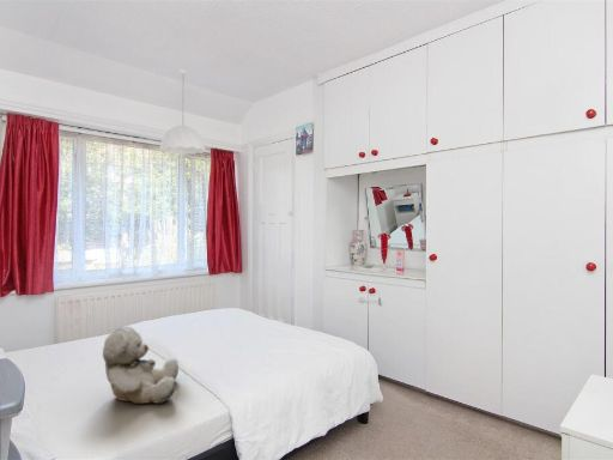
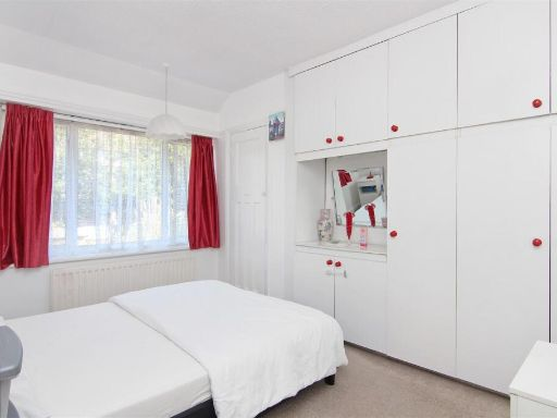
- teddy bear [102,326,180,405]
